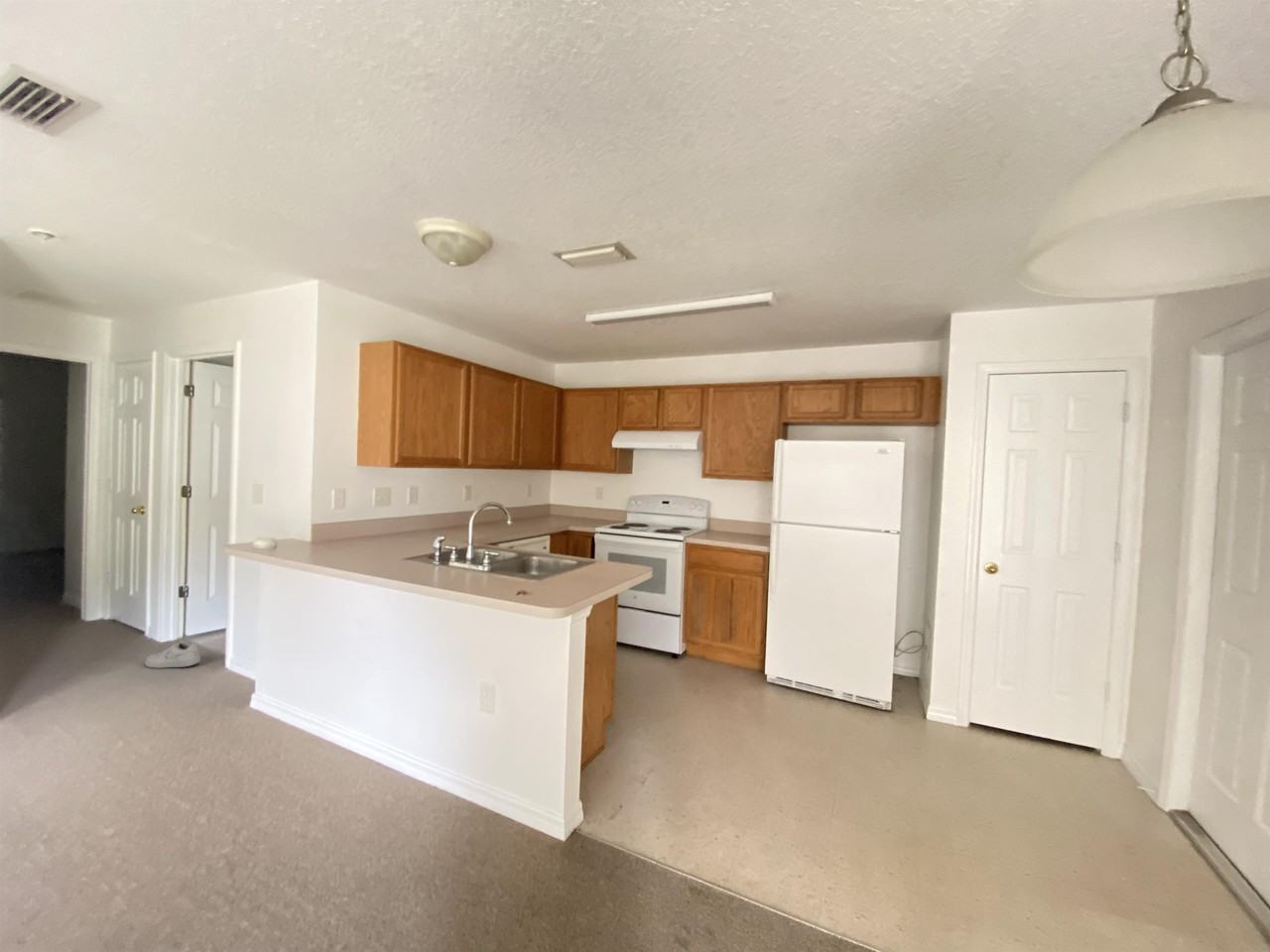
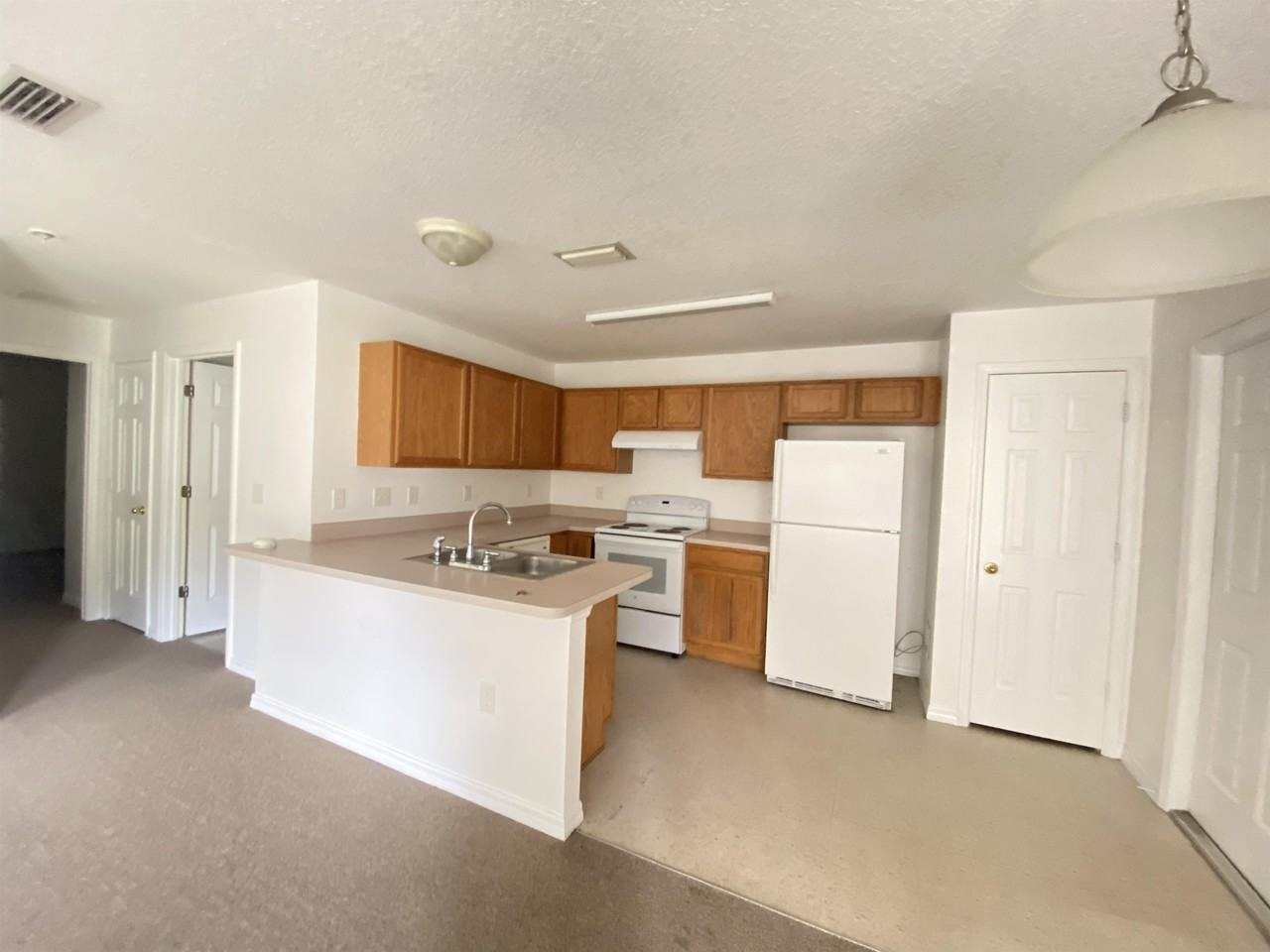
- shoe [144,641,201,669]
